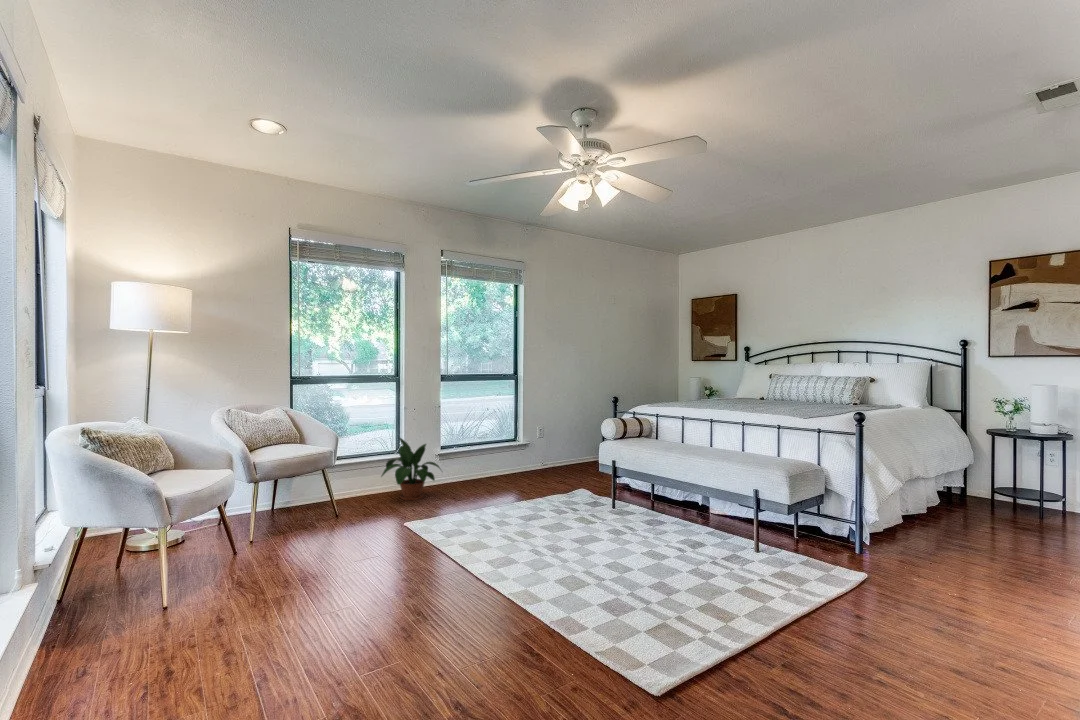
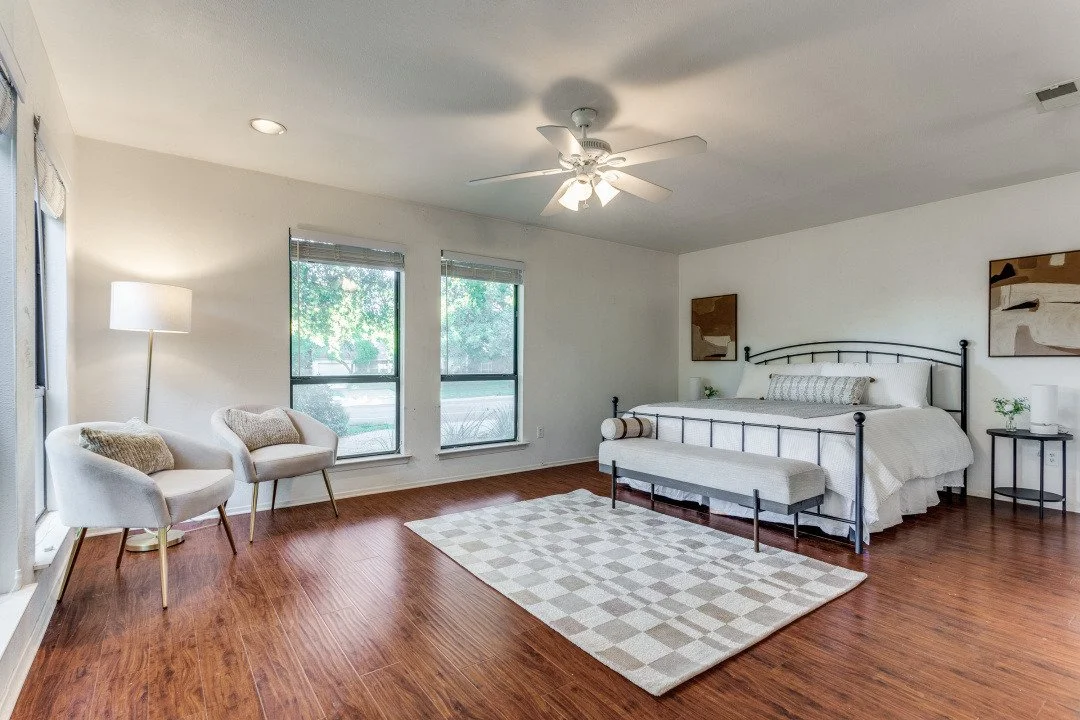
- potted plant [380,436,444,501]
